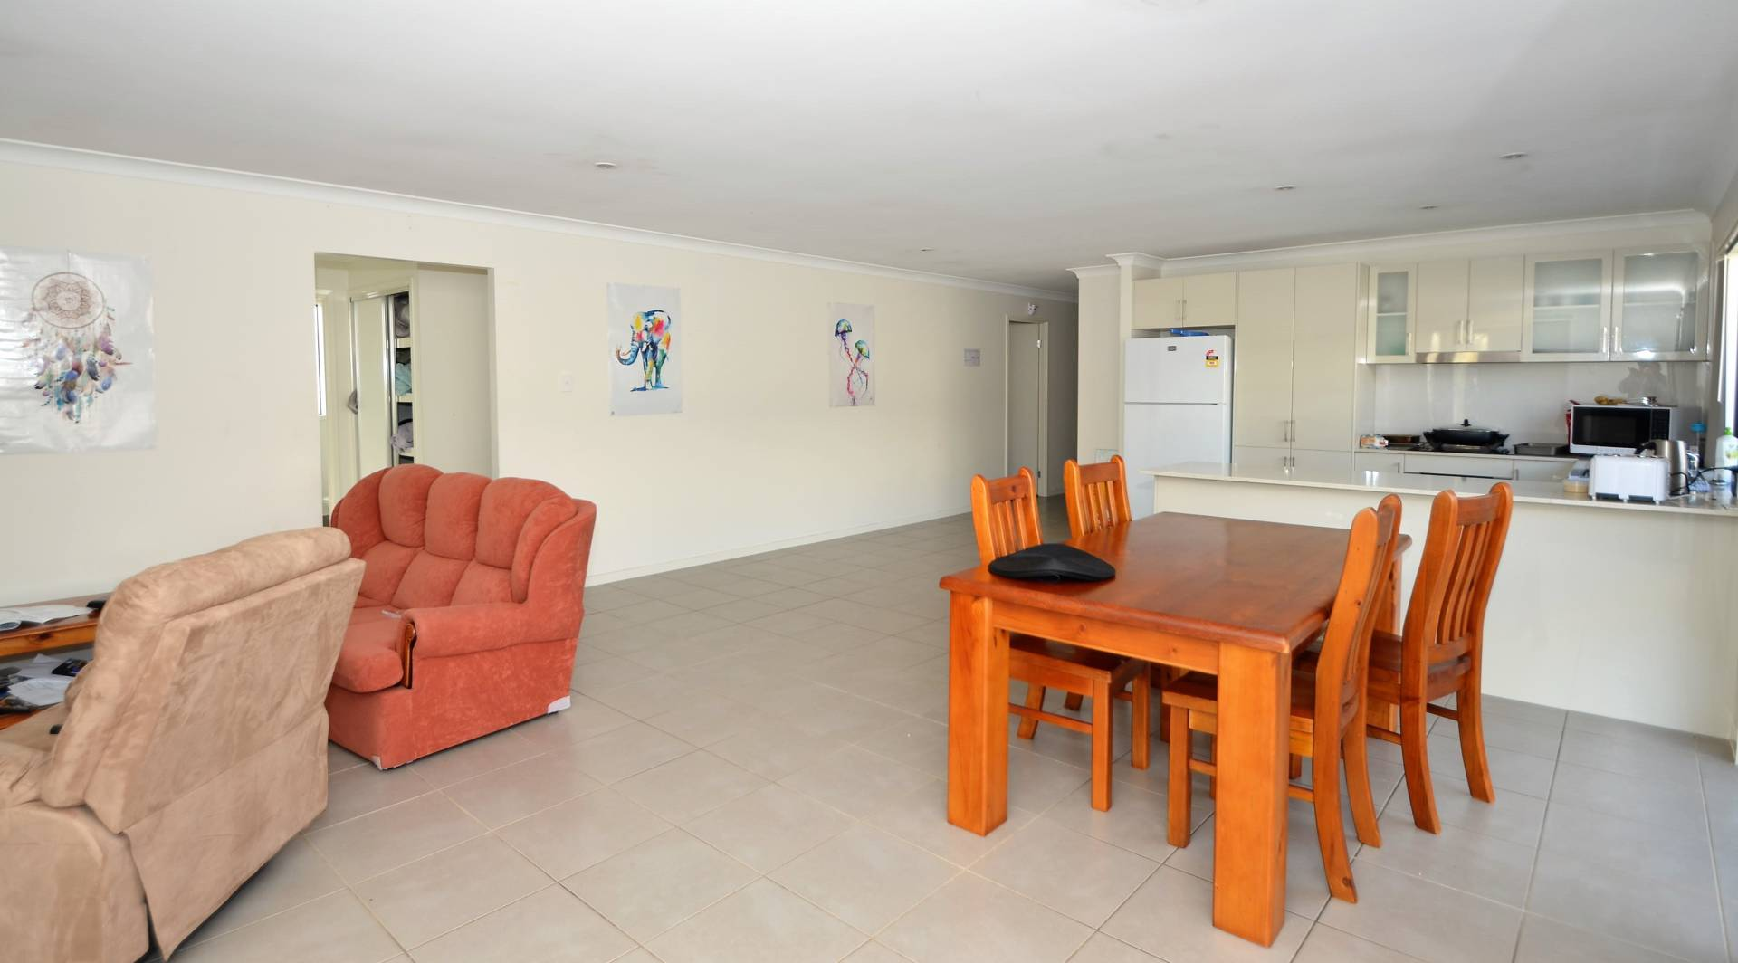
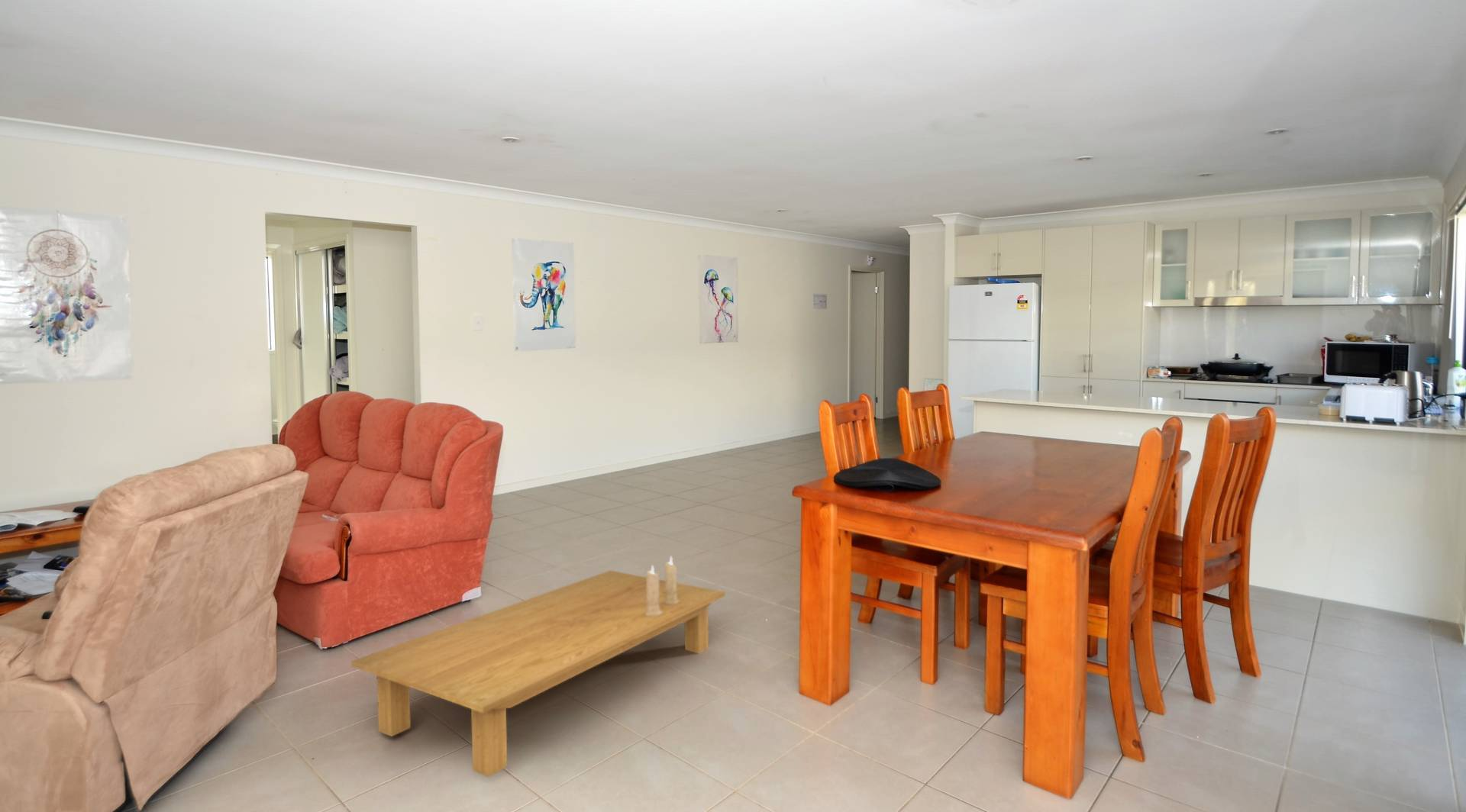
+ coffee table [350,570,726,778]
+ candle [644,556,680,617]
